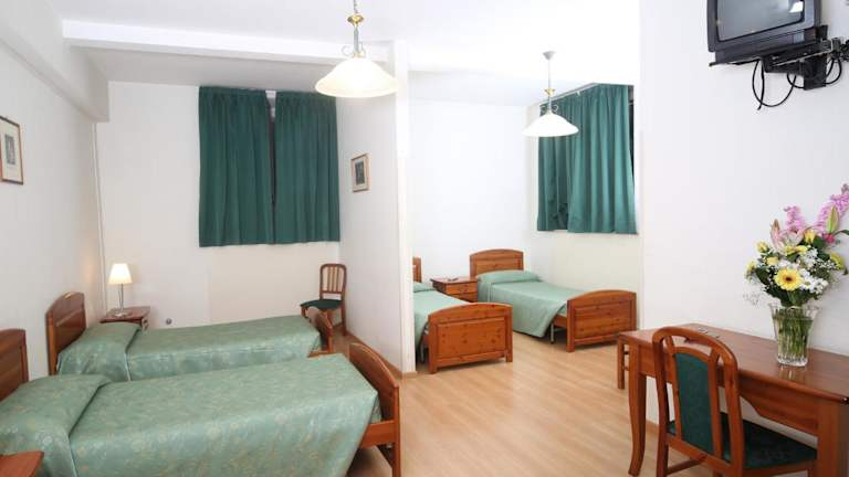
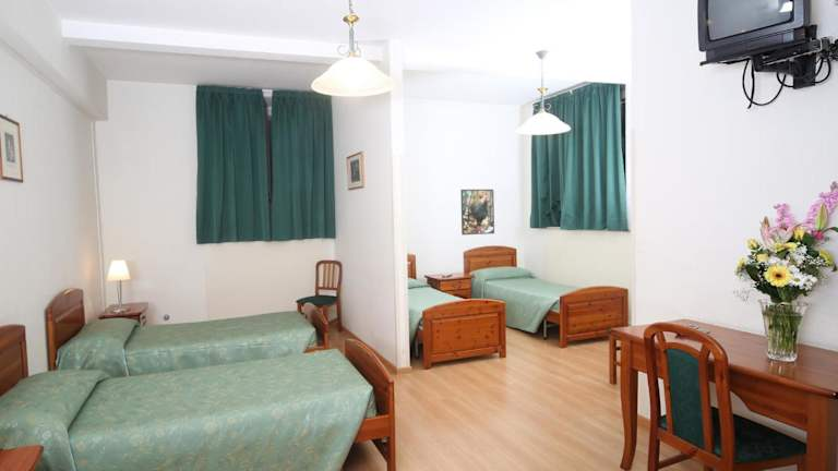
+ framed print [459,189,495,235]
